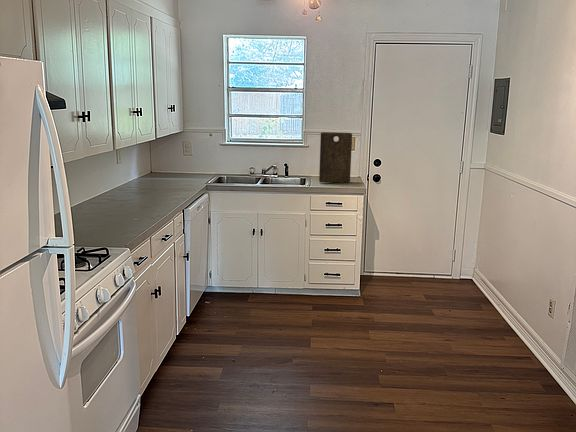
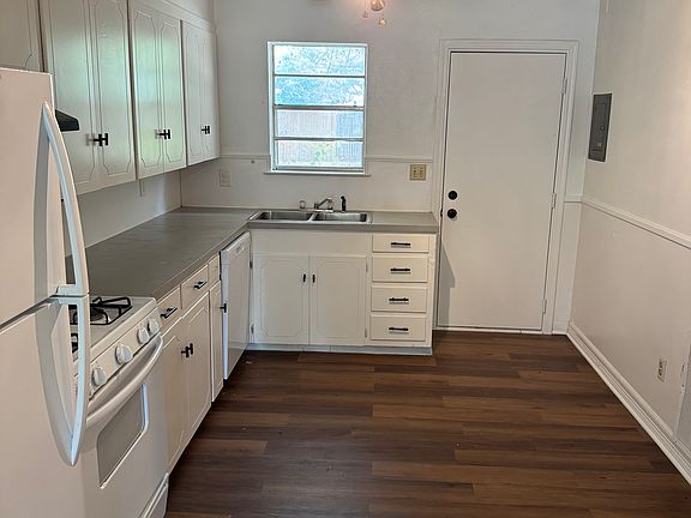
- cutting board [318,131,353,184]
